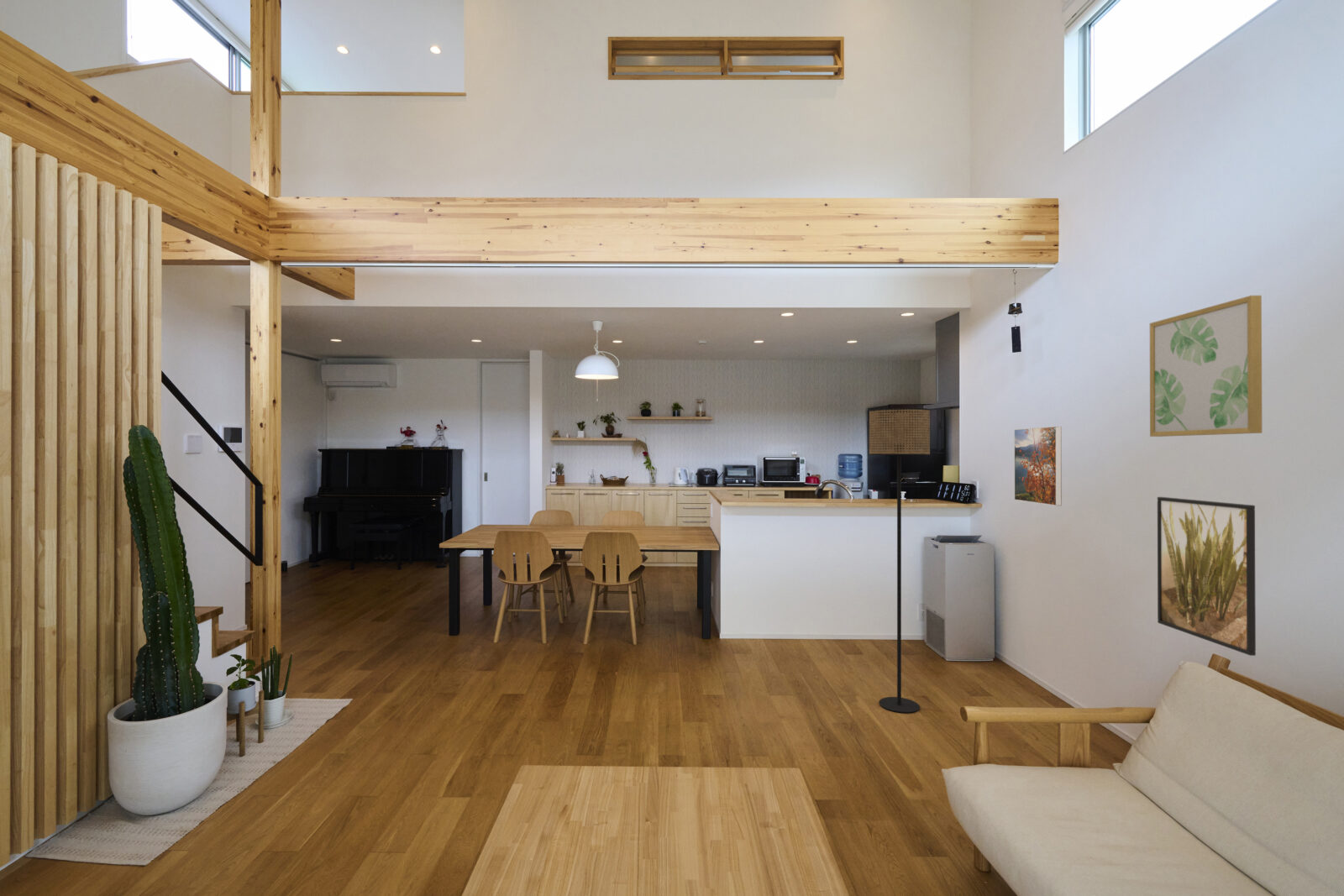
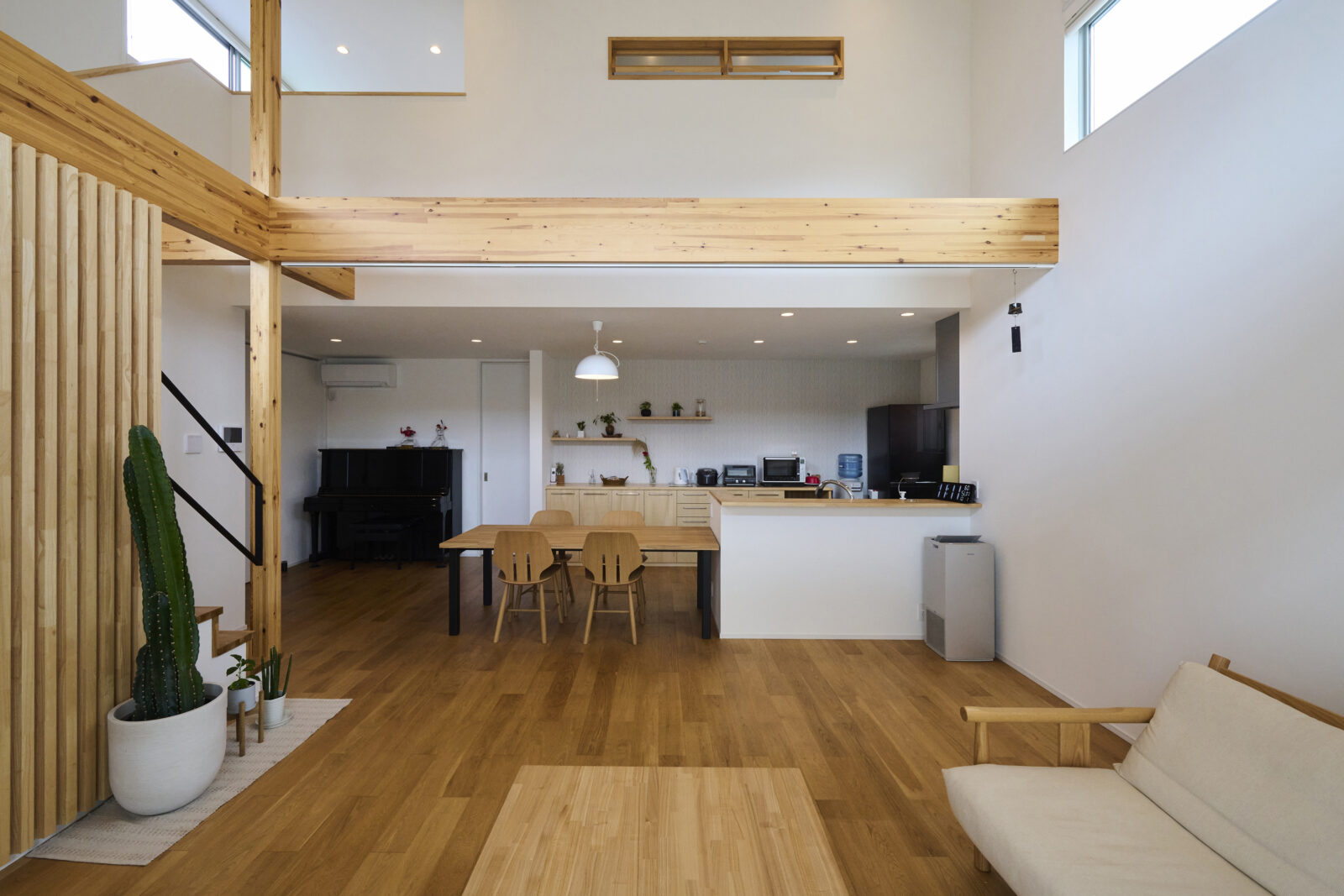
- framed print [1013,426,1063,506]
- floor lamp [869,407,931,714]
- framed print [1157,496,1257,657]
- wall art [1149,295,1263,438]
